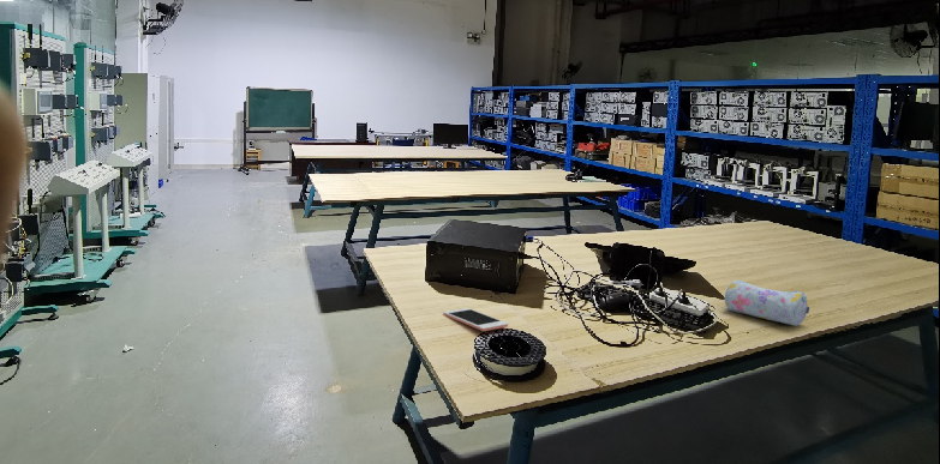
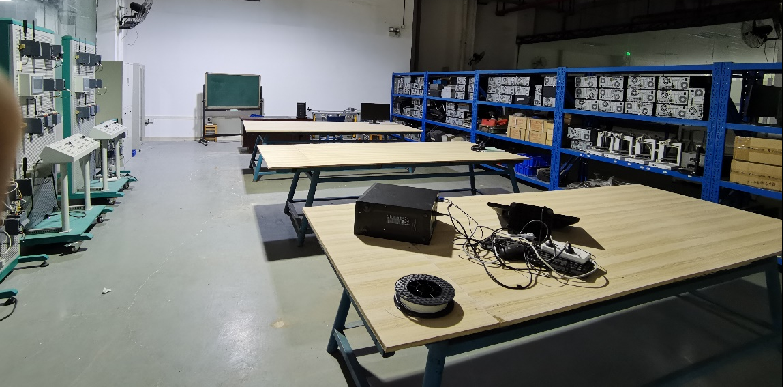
- cell phone [442,307,509,332]
- pencil case [724,279,810,327]
